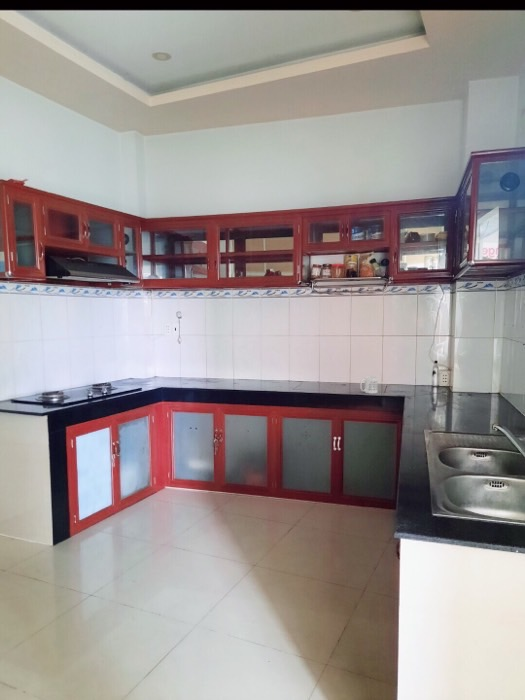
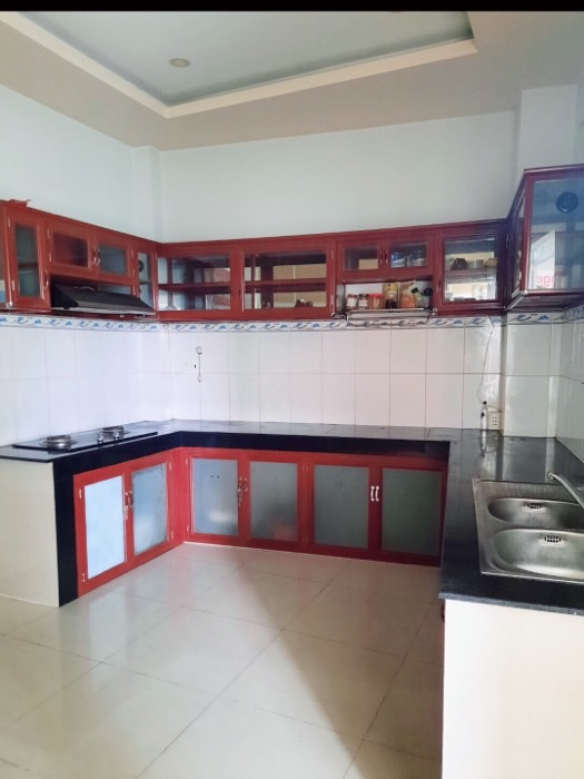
- mug [359,375,379,395]
